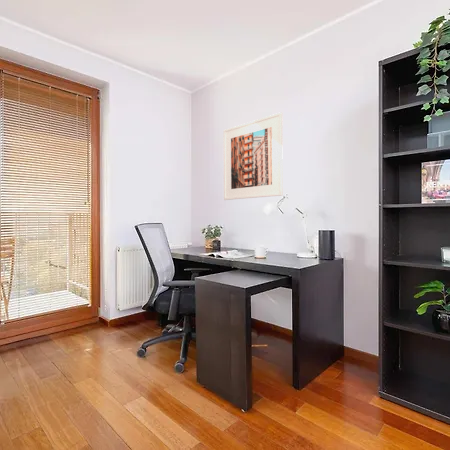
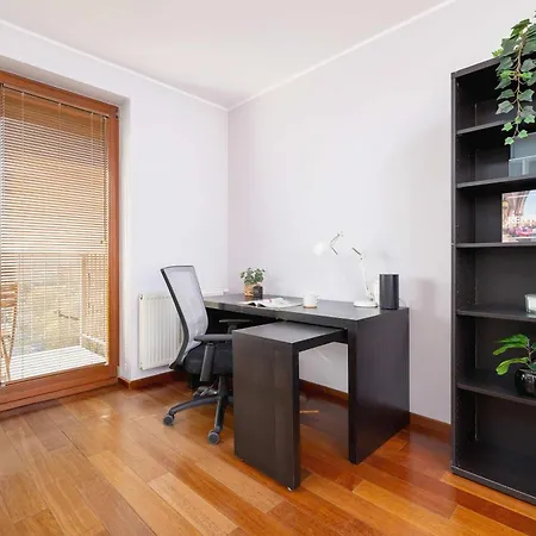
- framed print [223,111,284,201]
